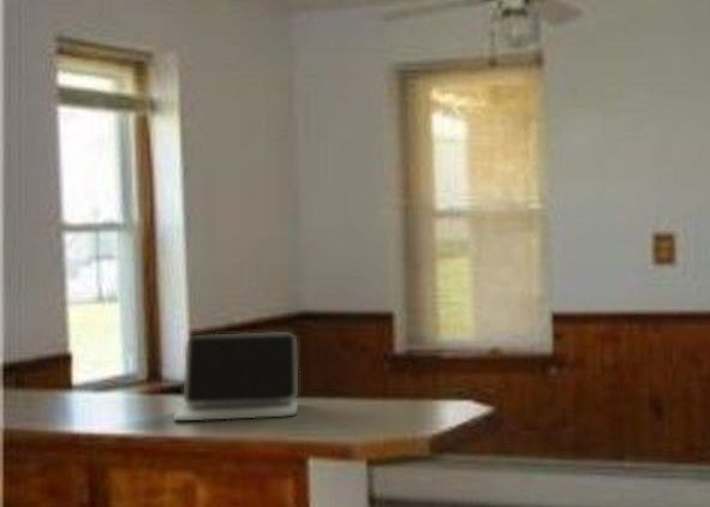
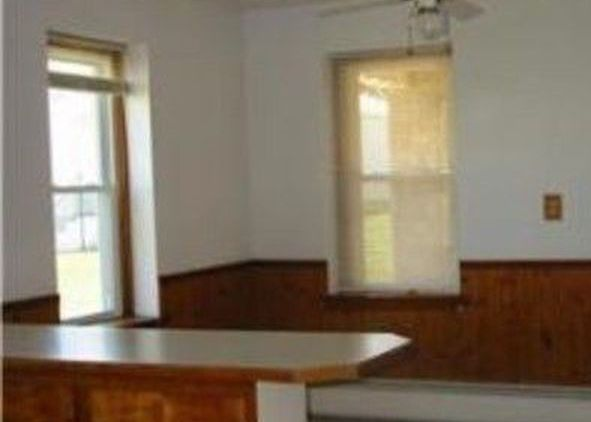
- laptop [173,330,299,422]
